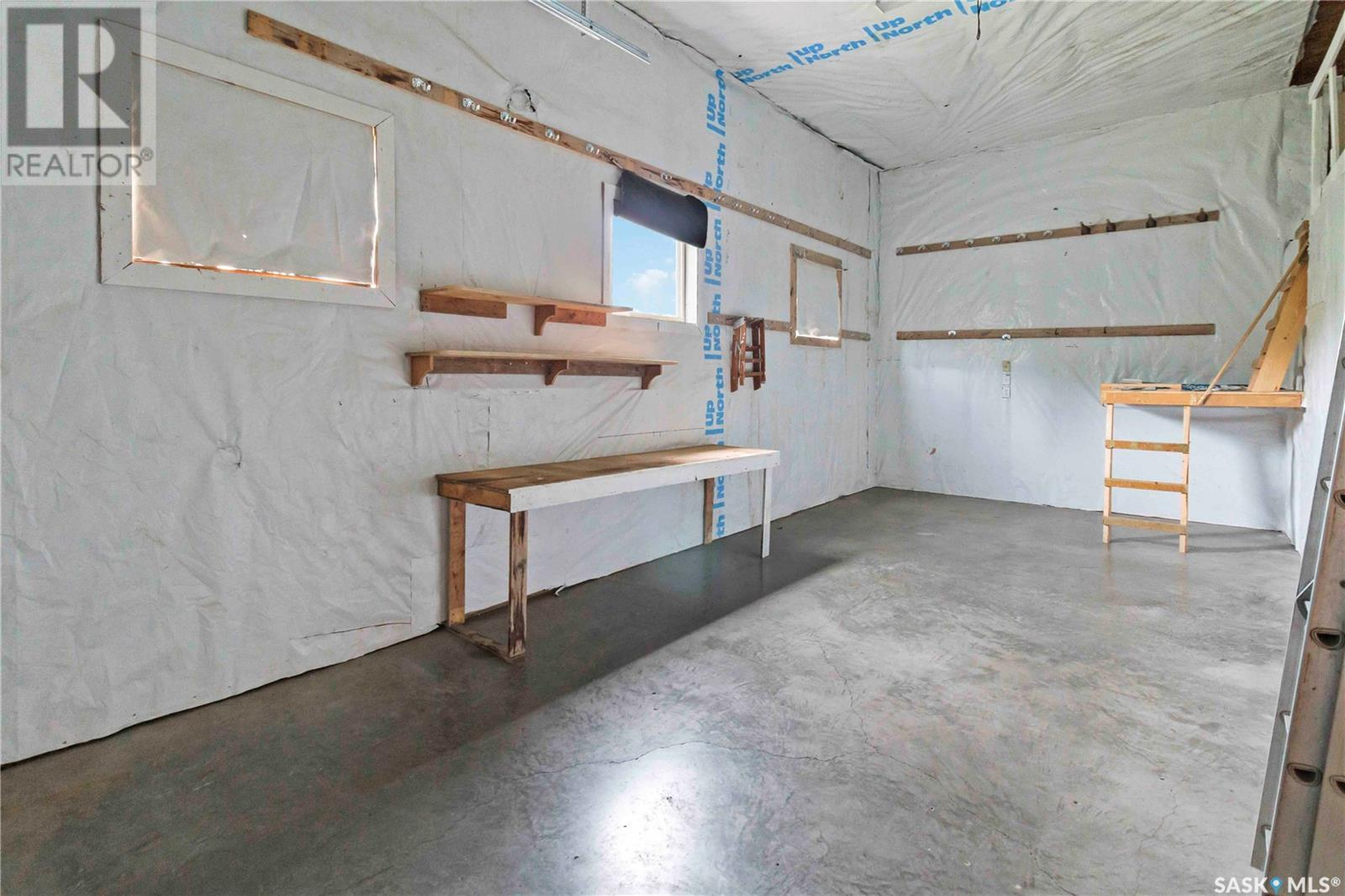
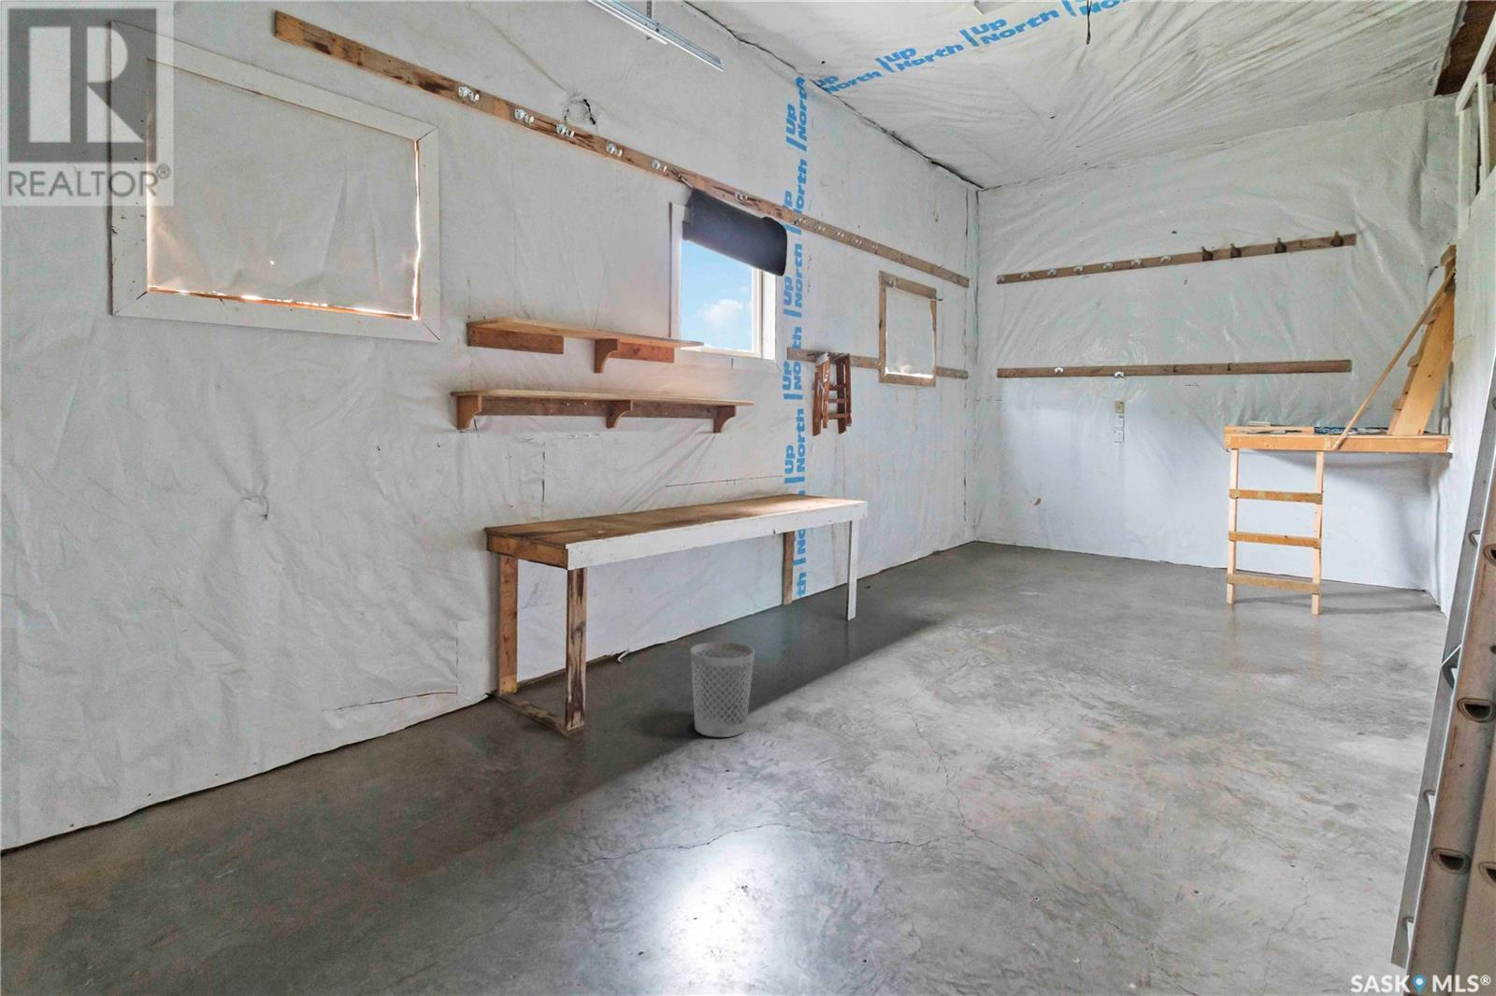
+ wastebasket [690,641,755,738]
